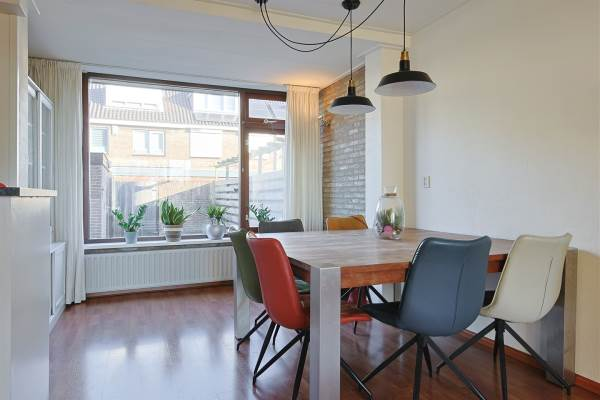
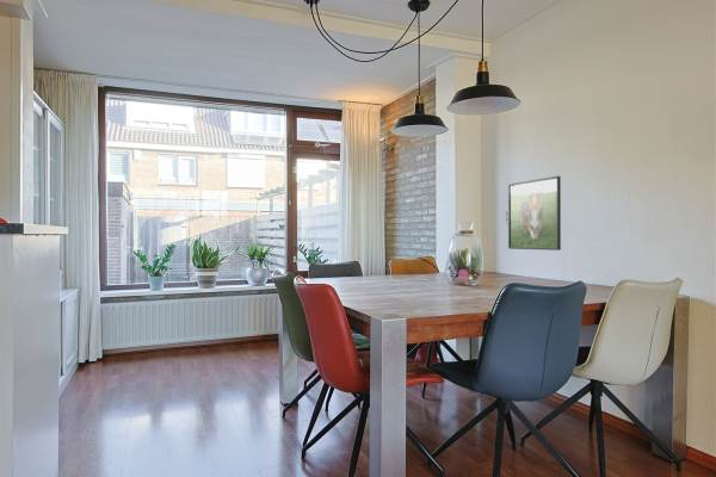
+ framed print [507,175,562,252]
